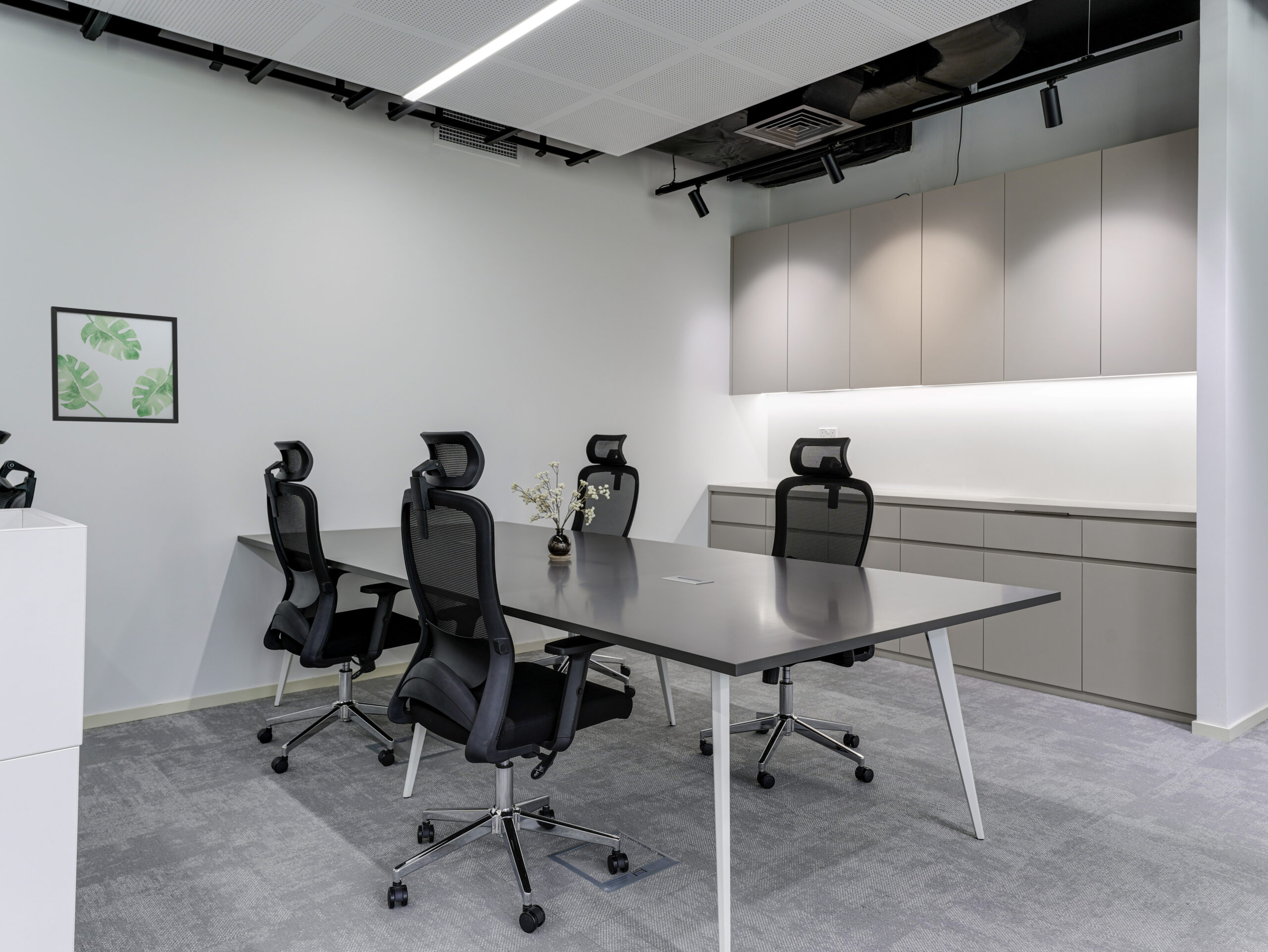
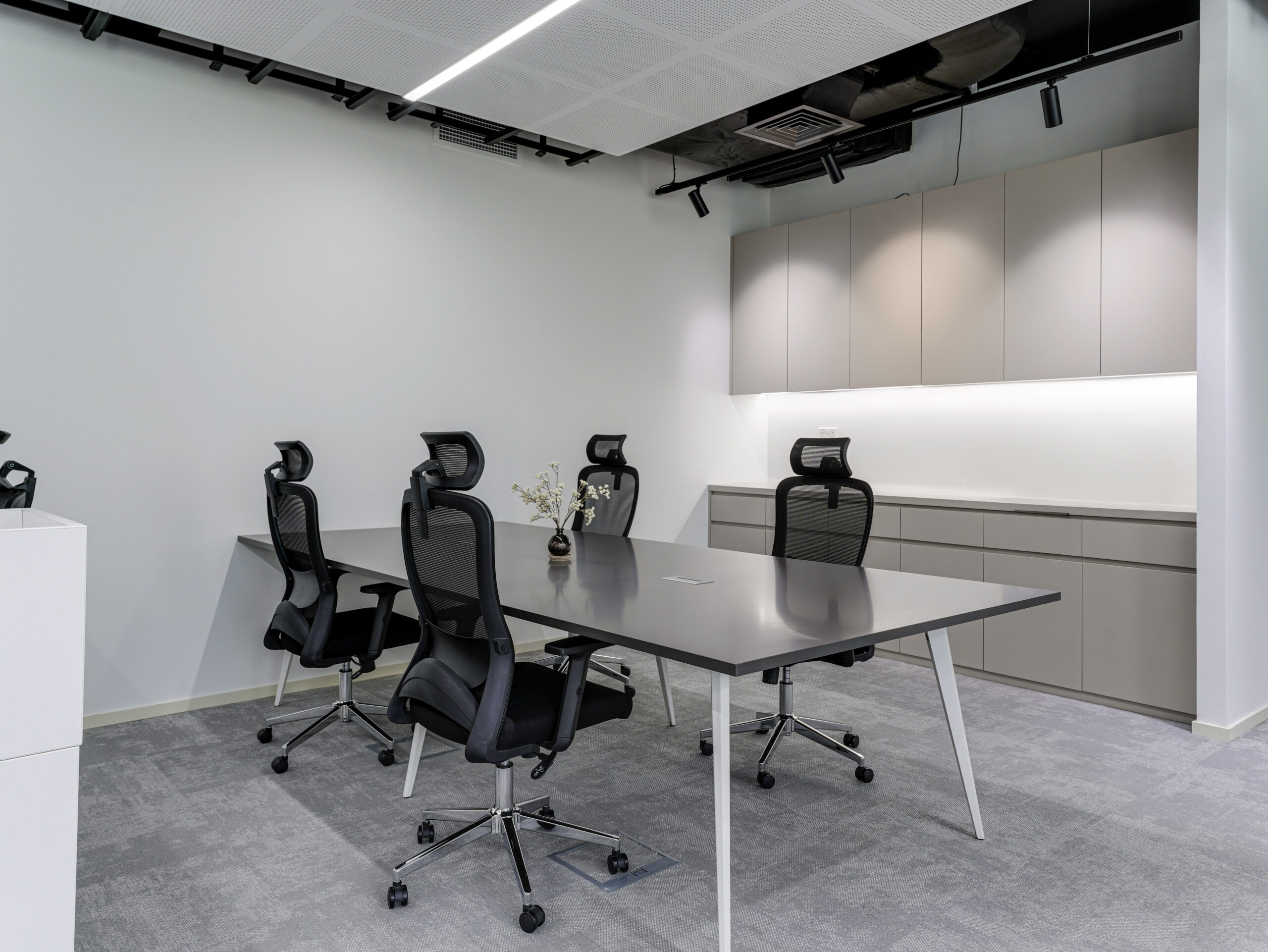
- wall art [50,306,179,424]
